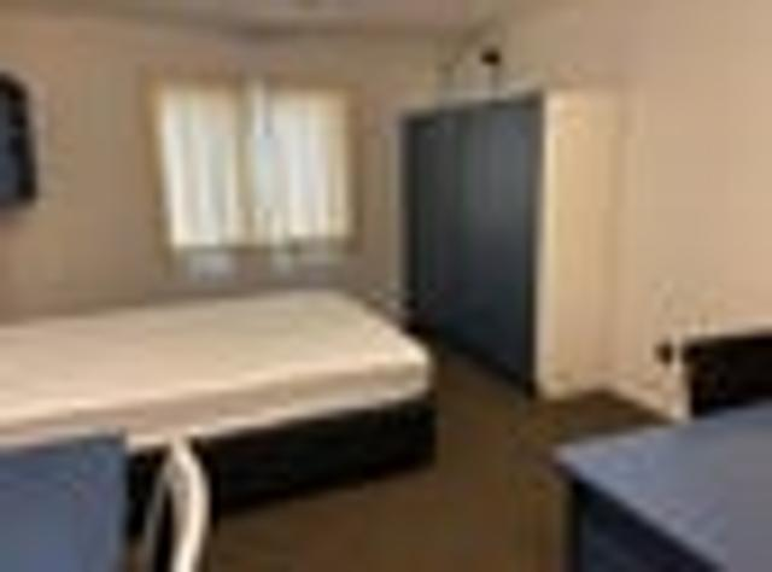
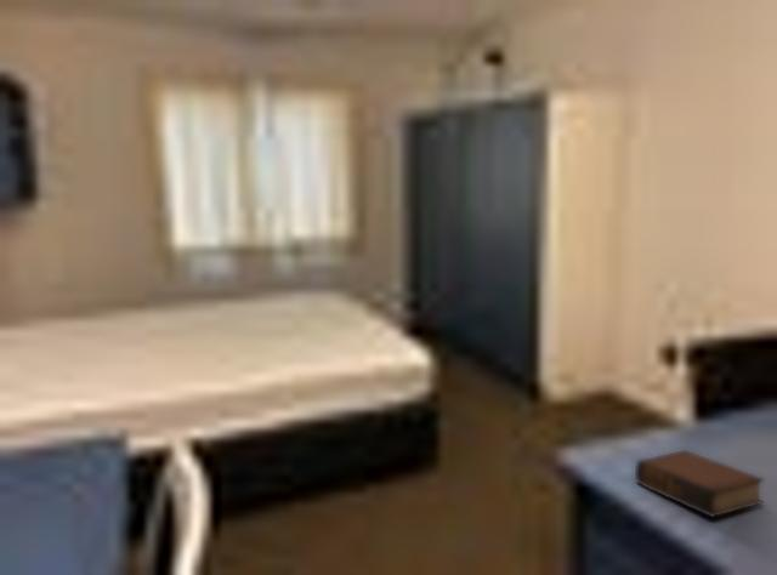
+ book [634,449,765,519]
